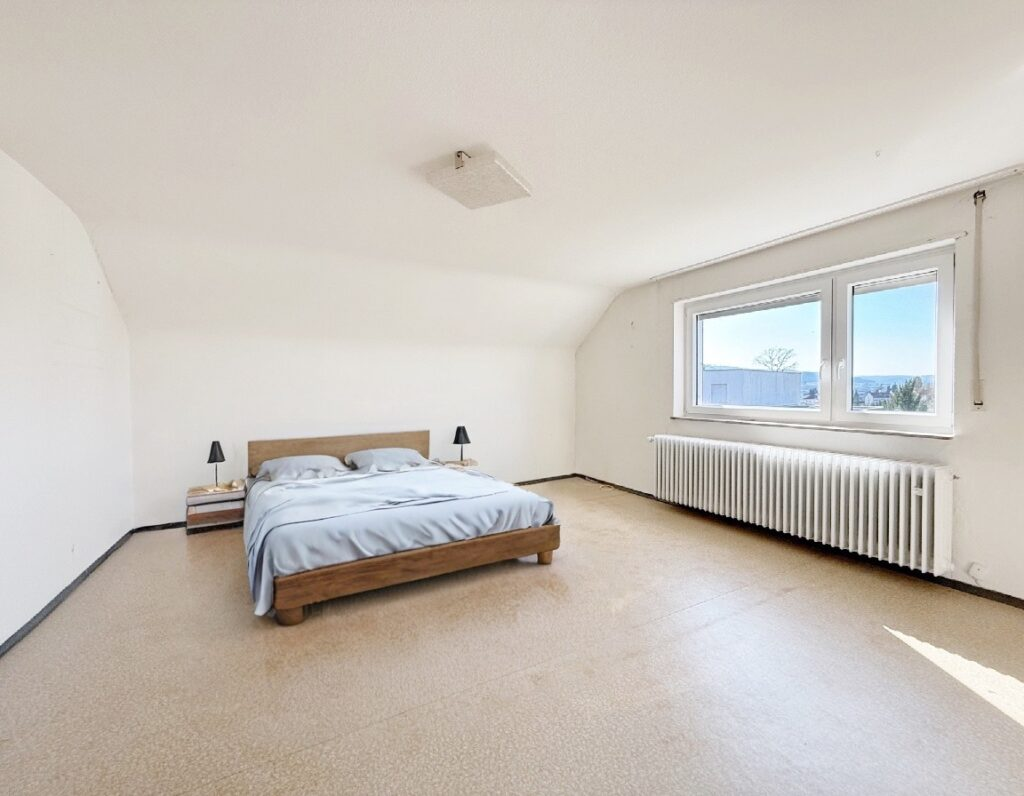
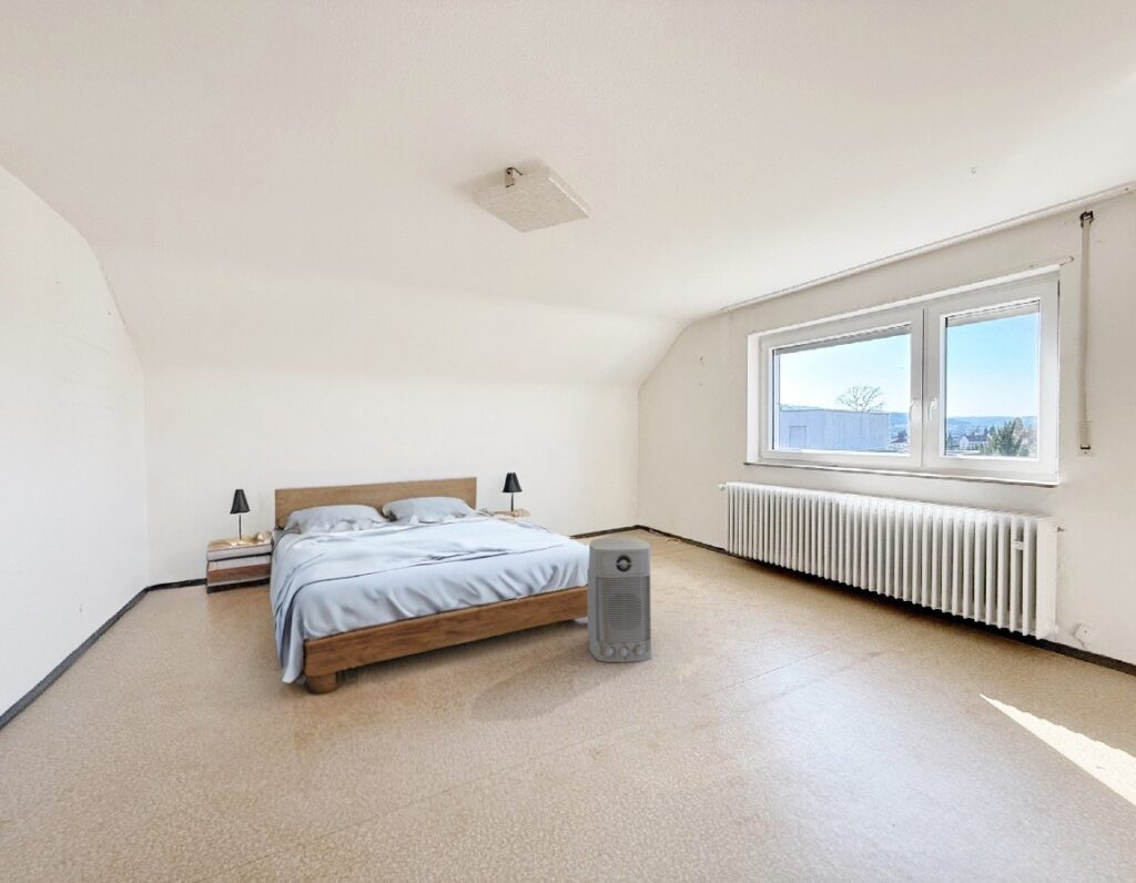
+ air purifier [586,536,652,663]
